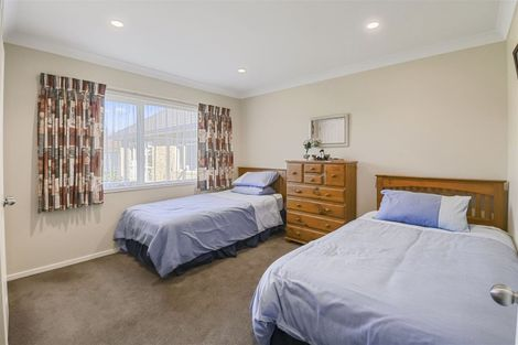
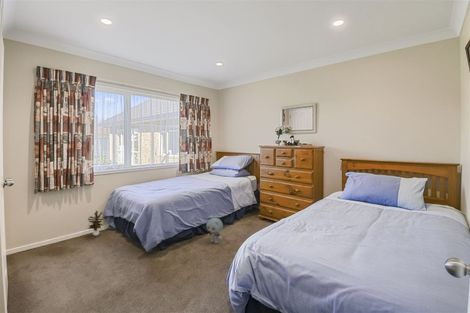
+ potted plant [87,210,106,237]
+ plush toy [205,217,224,244]
